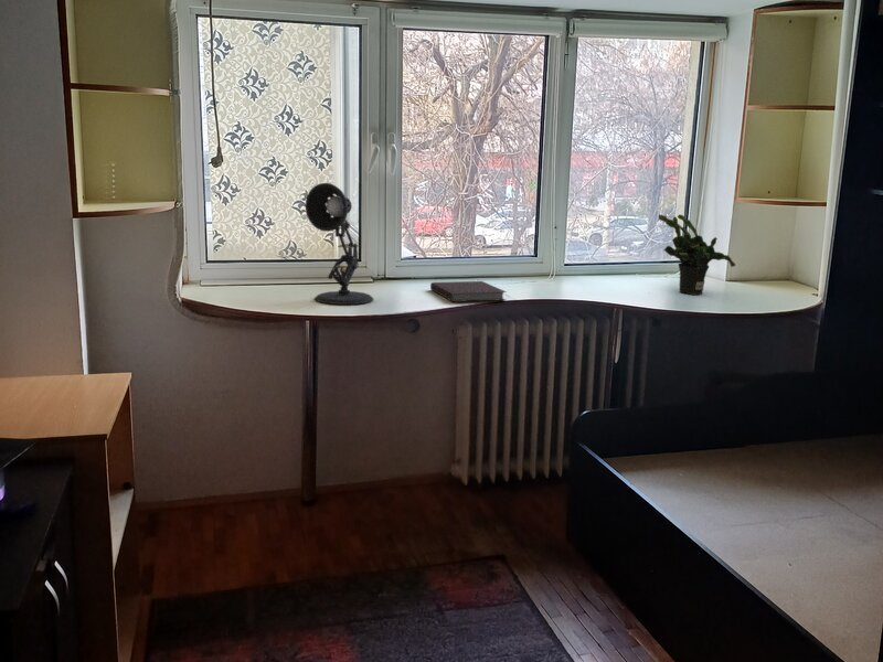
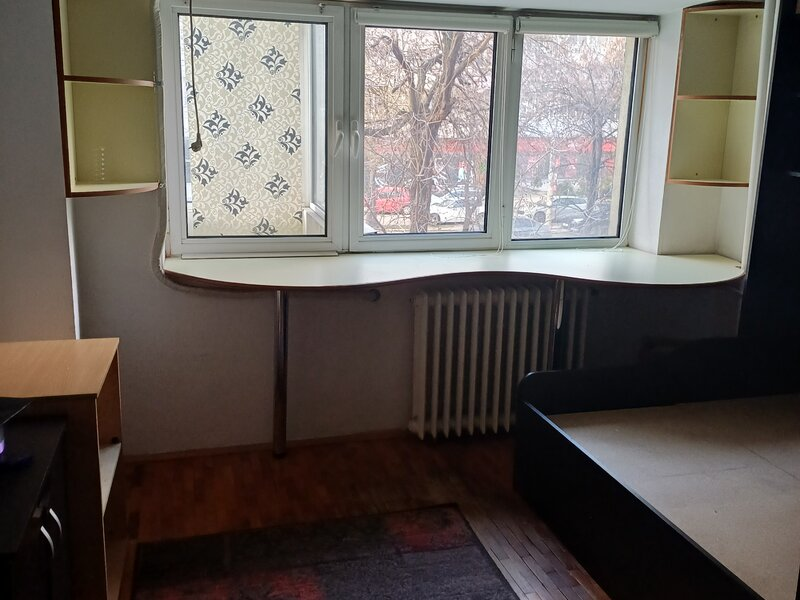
- desk lamp [305,182,374,306]
- notebook [429,280,508,303]
- potted plant [658,213,736,296]
